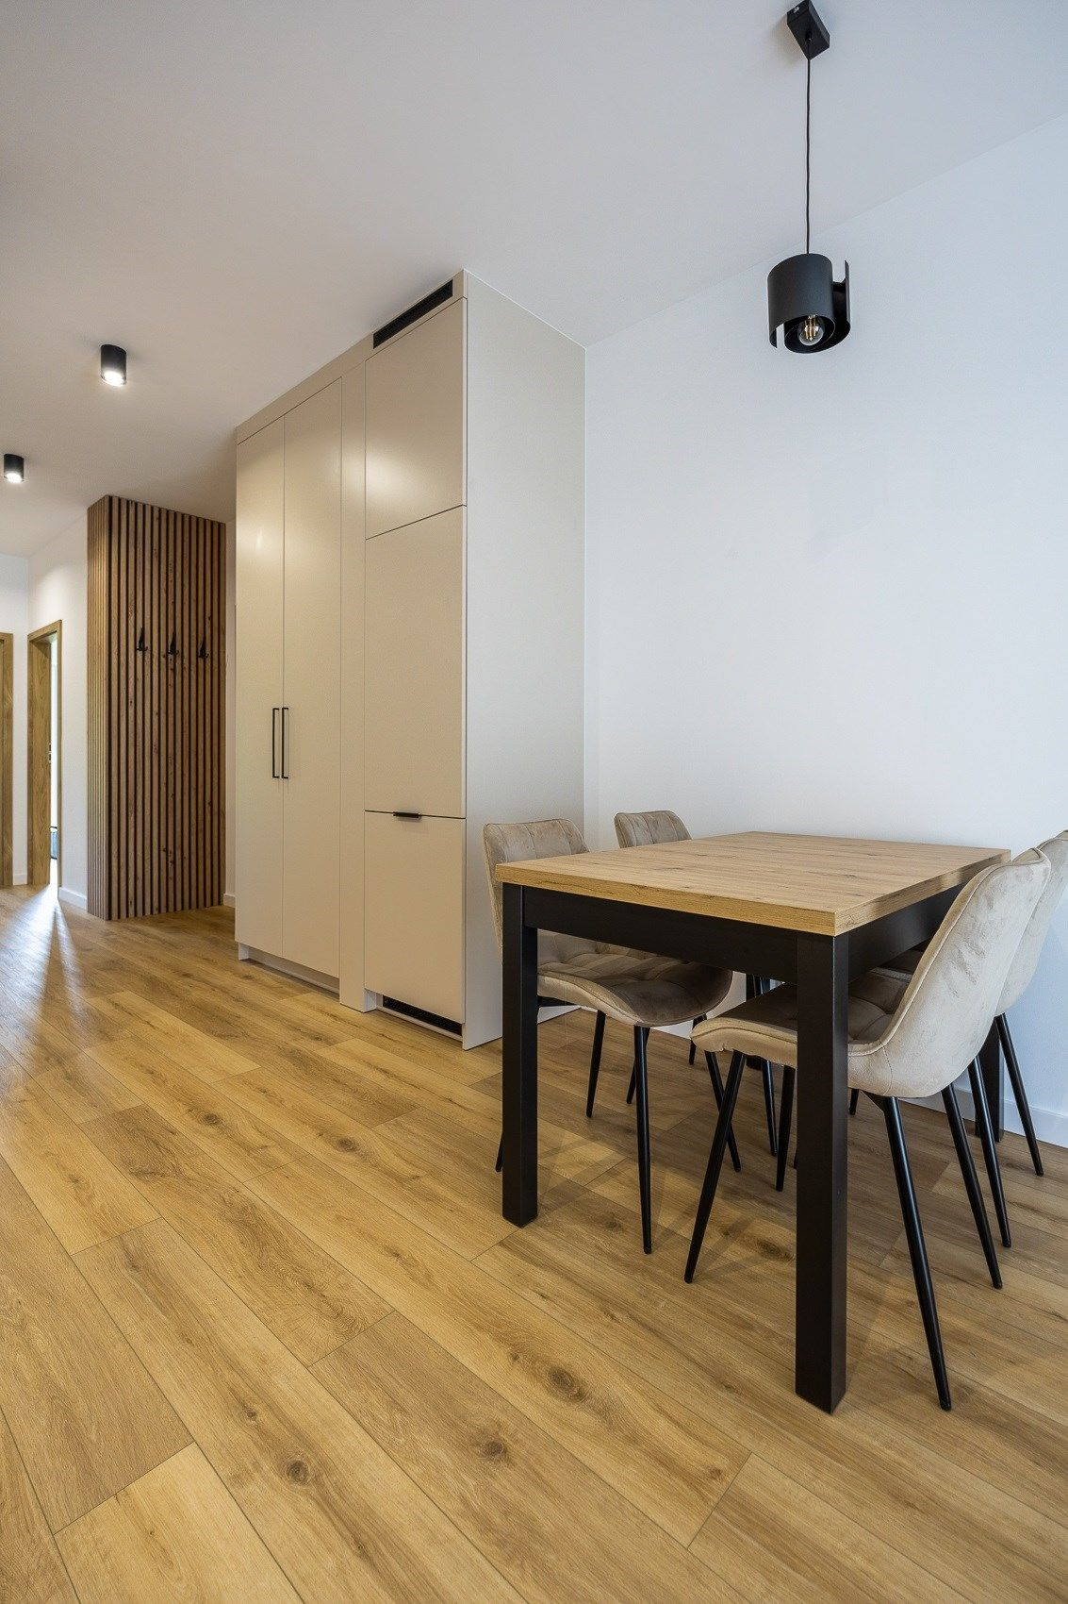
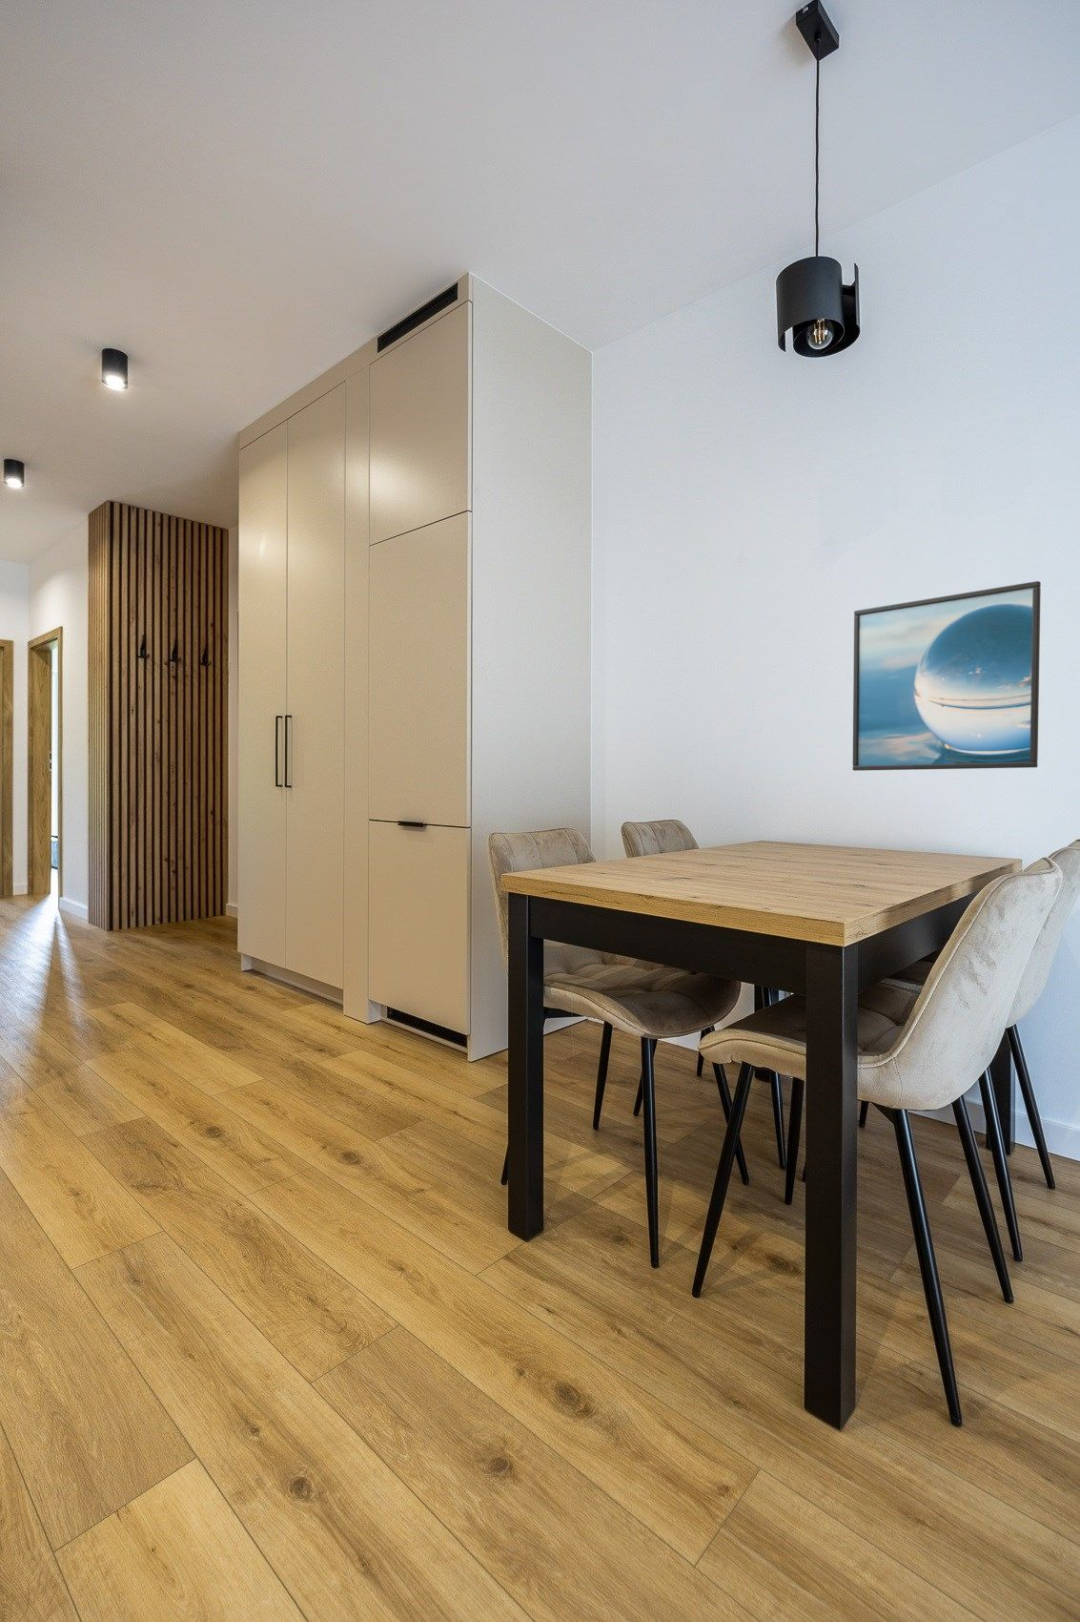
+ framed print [852,580,1041,772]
